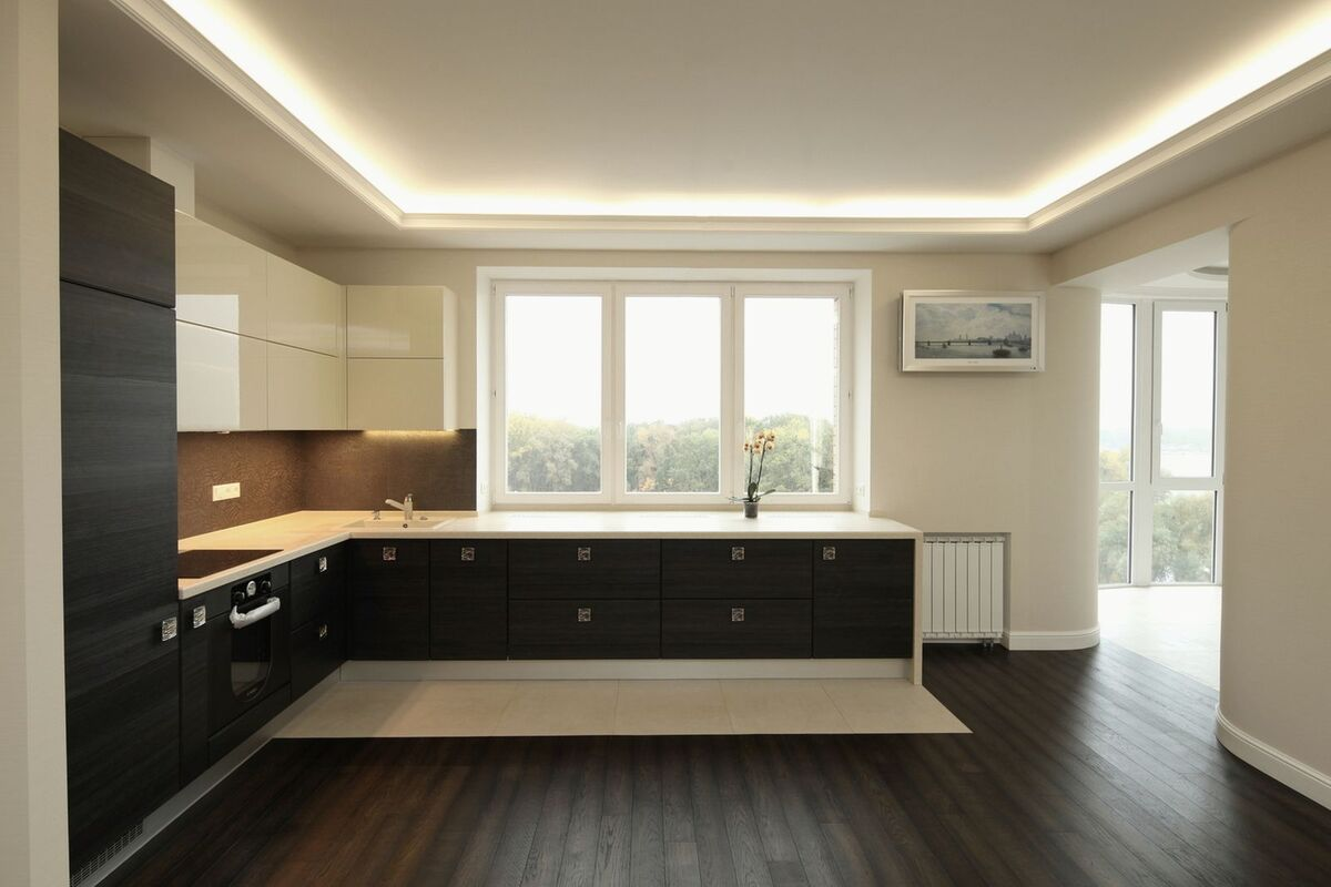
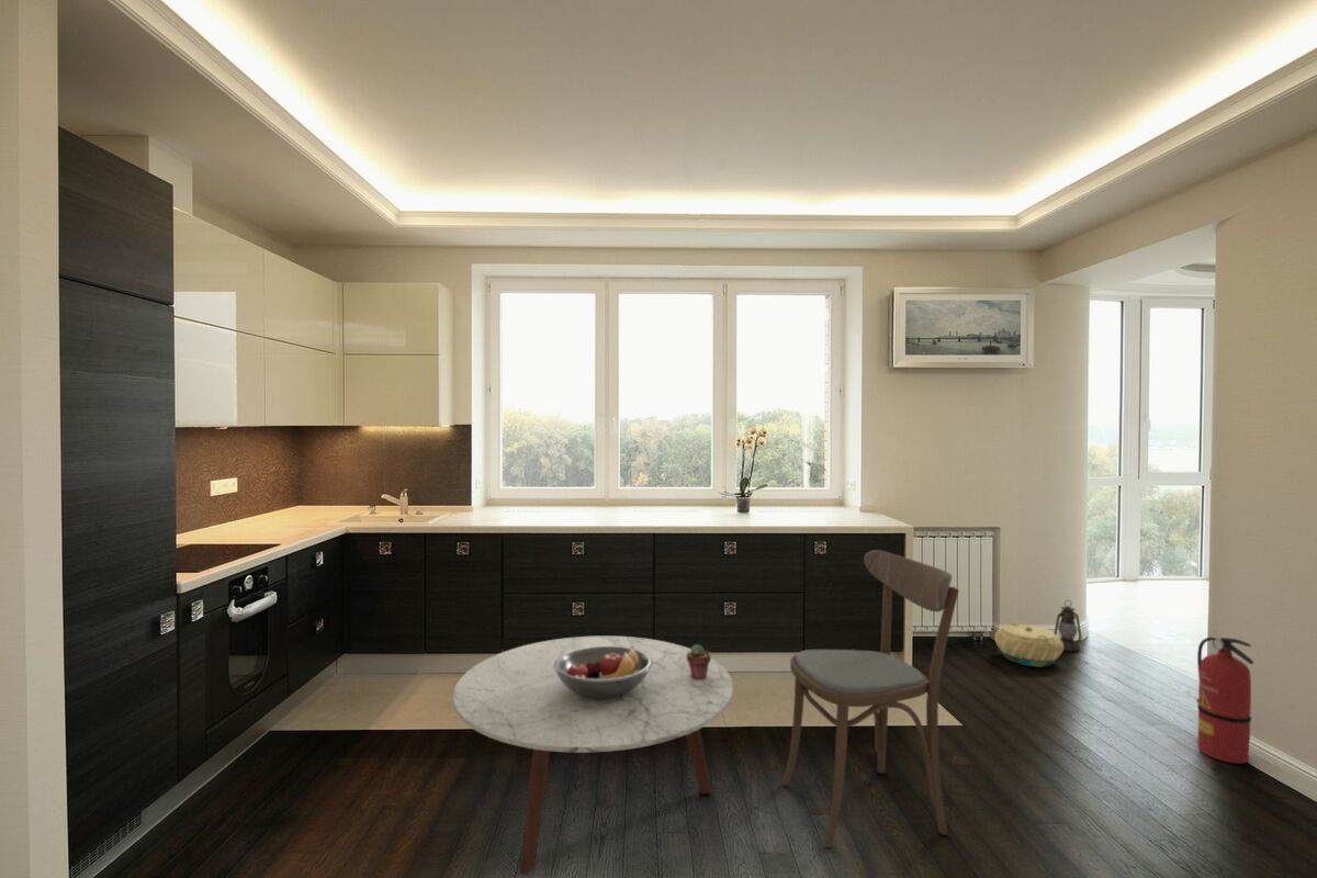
+ fruit bowl [554,646,652,699]
+ fire extinguisher [1196,637,1254,765]
+ dining chair [780,549,960,848]
+ potted succulent [687,643,712,679]
+ coffee table [452,635,734,875]
+ lantern [1054,599,1082,653]
+ basket [993,622,1063,668]
